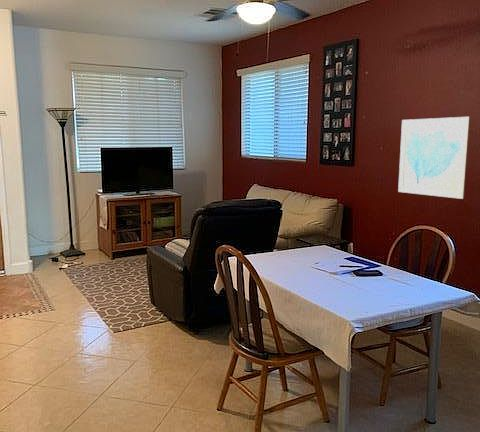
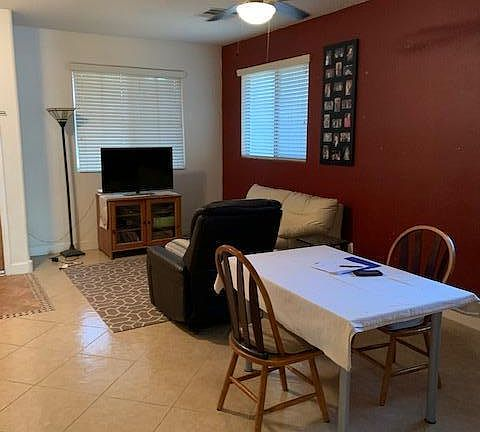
- wall art [397,116,471,200]
